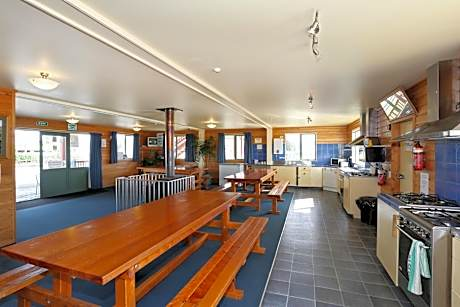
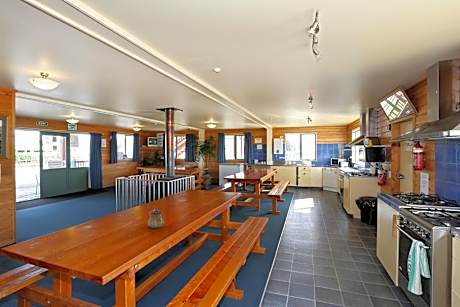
+ teapot [147,207,165,229]
